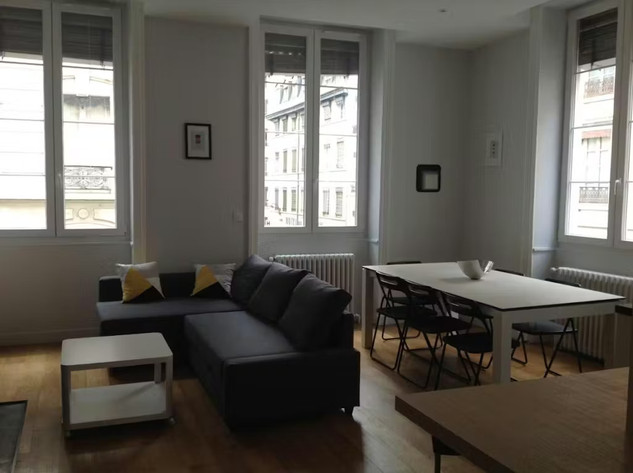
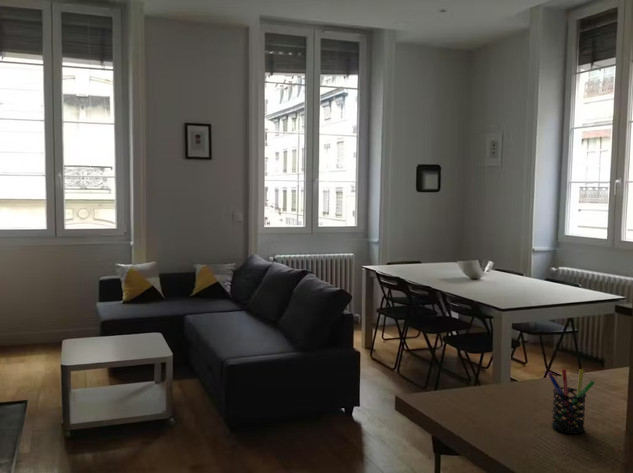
+ pen holder [546,368,596,435]
